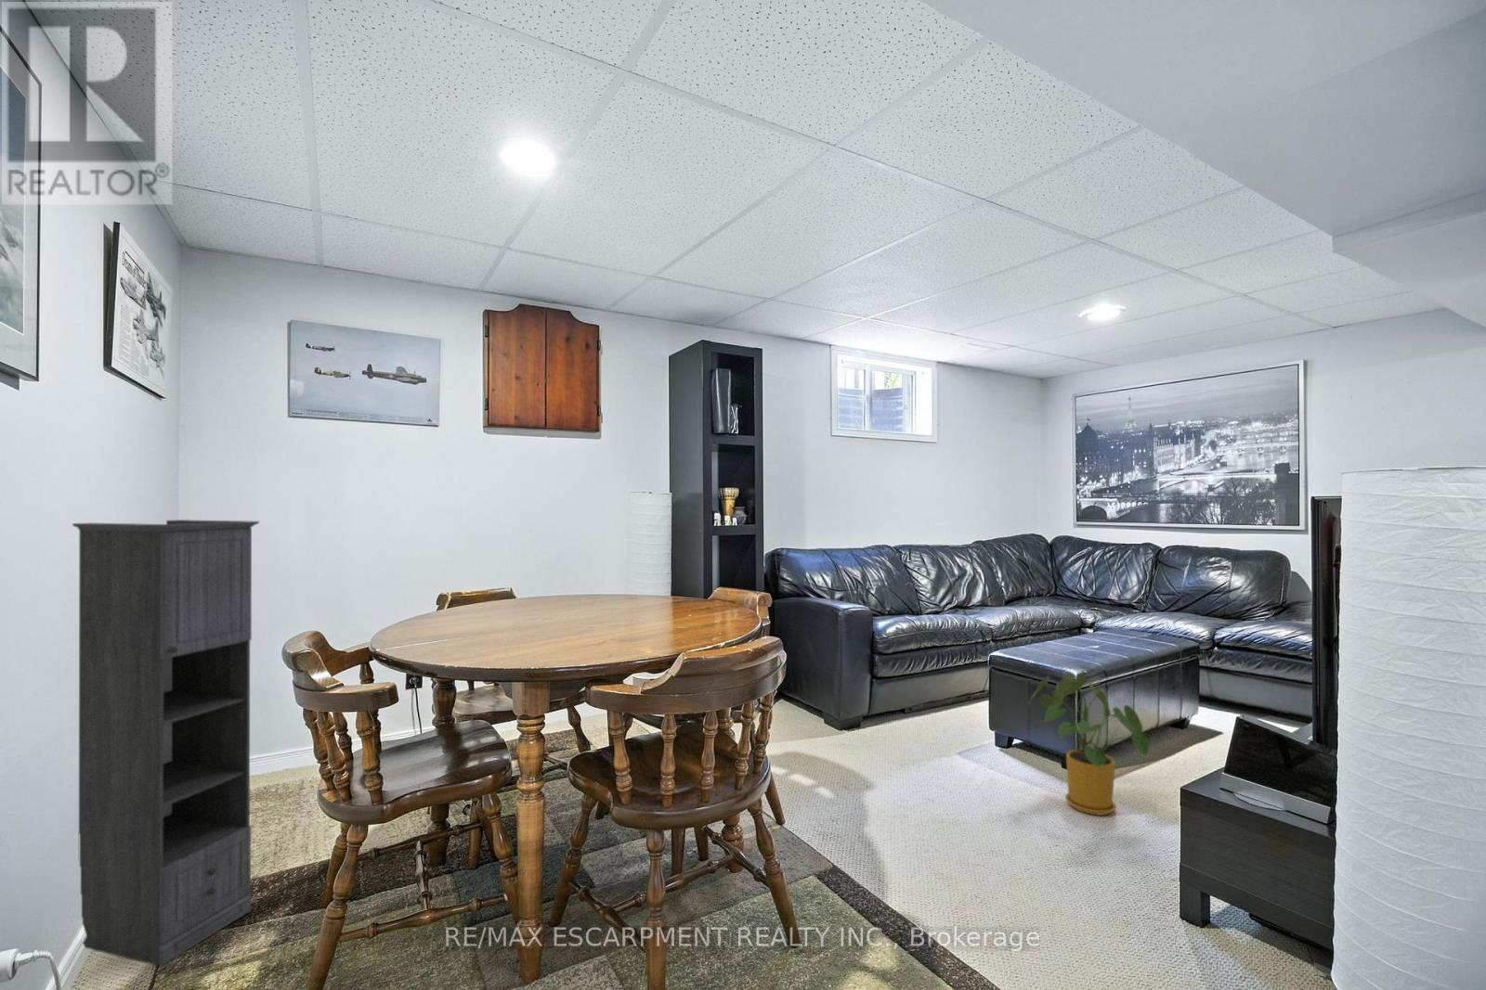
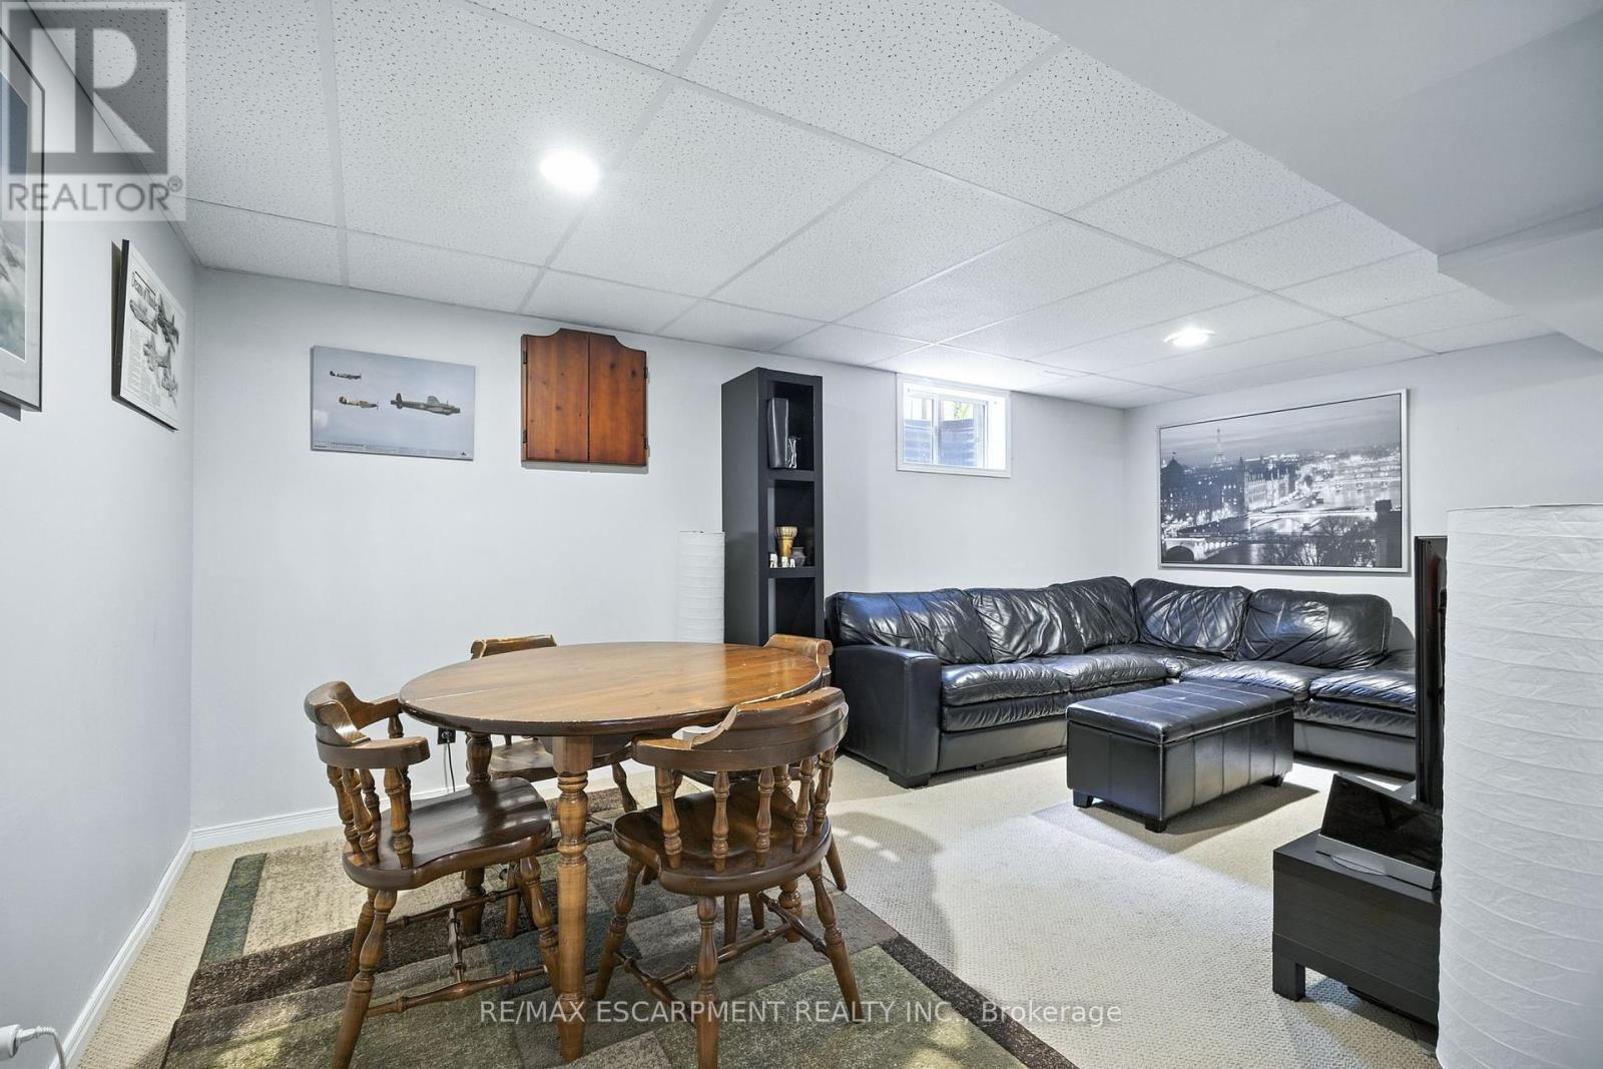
- house plant [1027,672,1150,817]
- storage cabinet [72,518,260,967]
